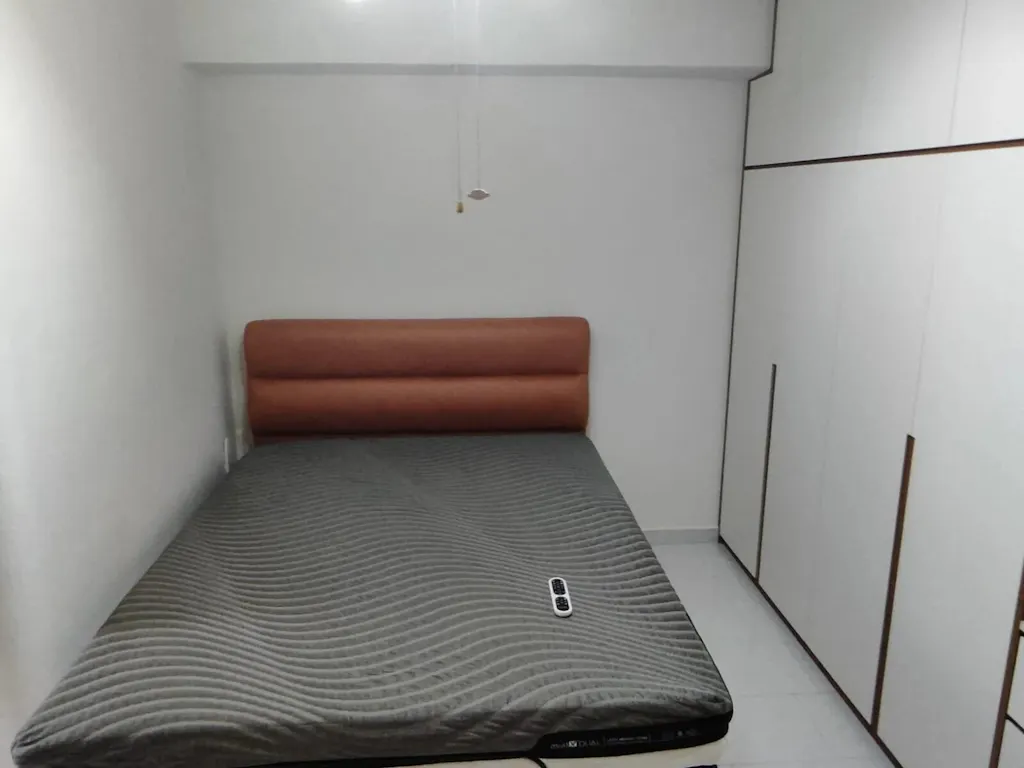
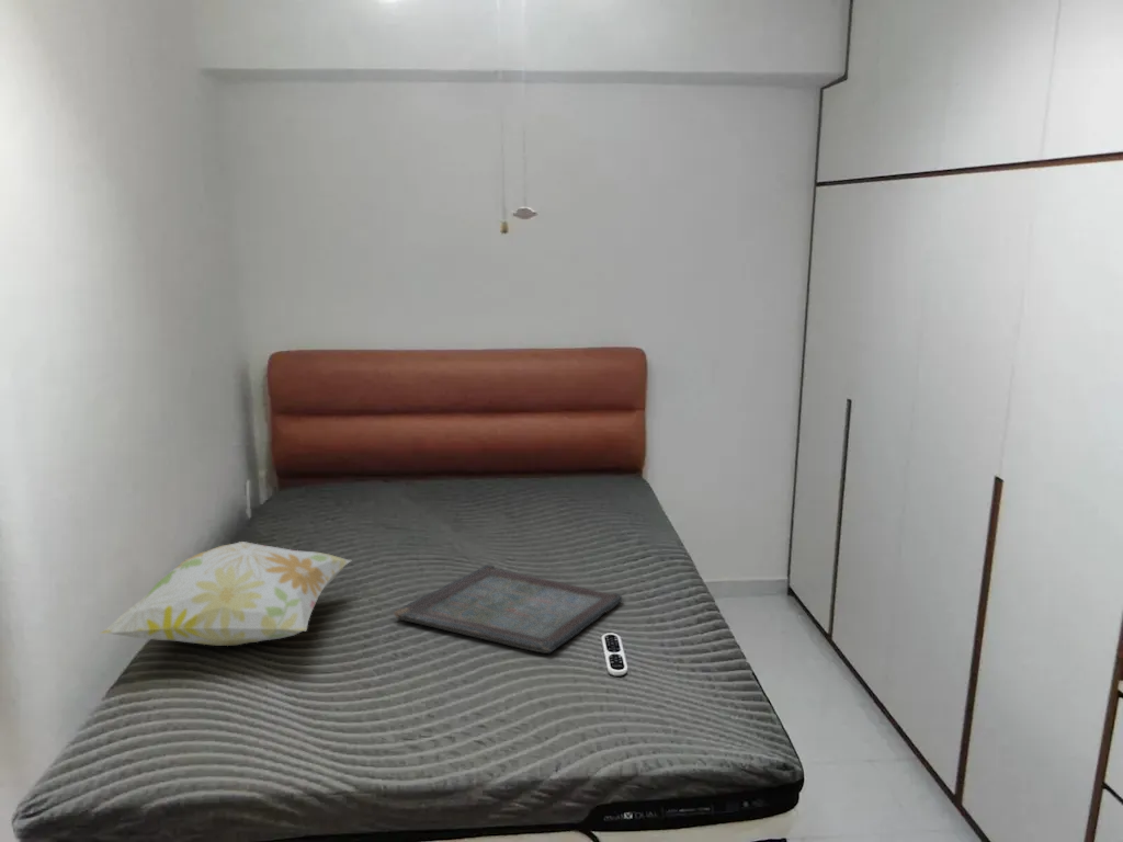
+ serving tray [393,564,624,655]
+ decorative pillow [99,541,352,647]
